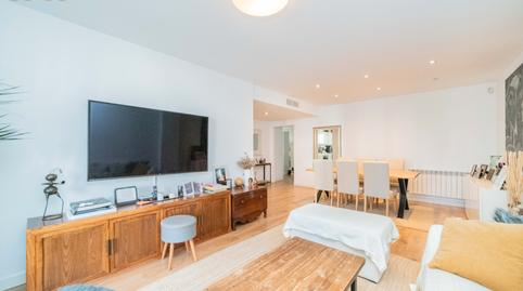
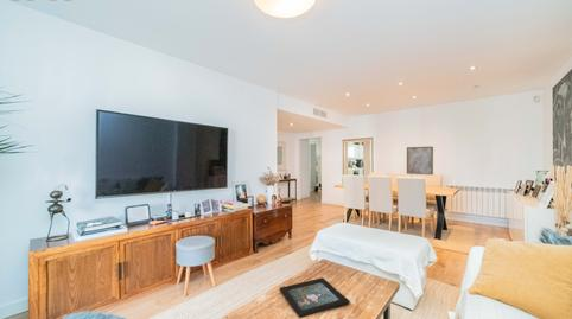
+ decorative tray [278,277,351,319]
+ wall art [406,146,434,176]
